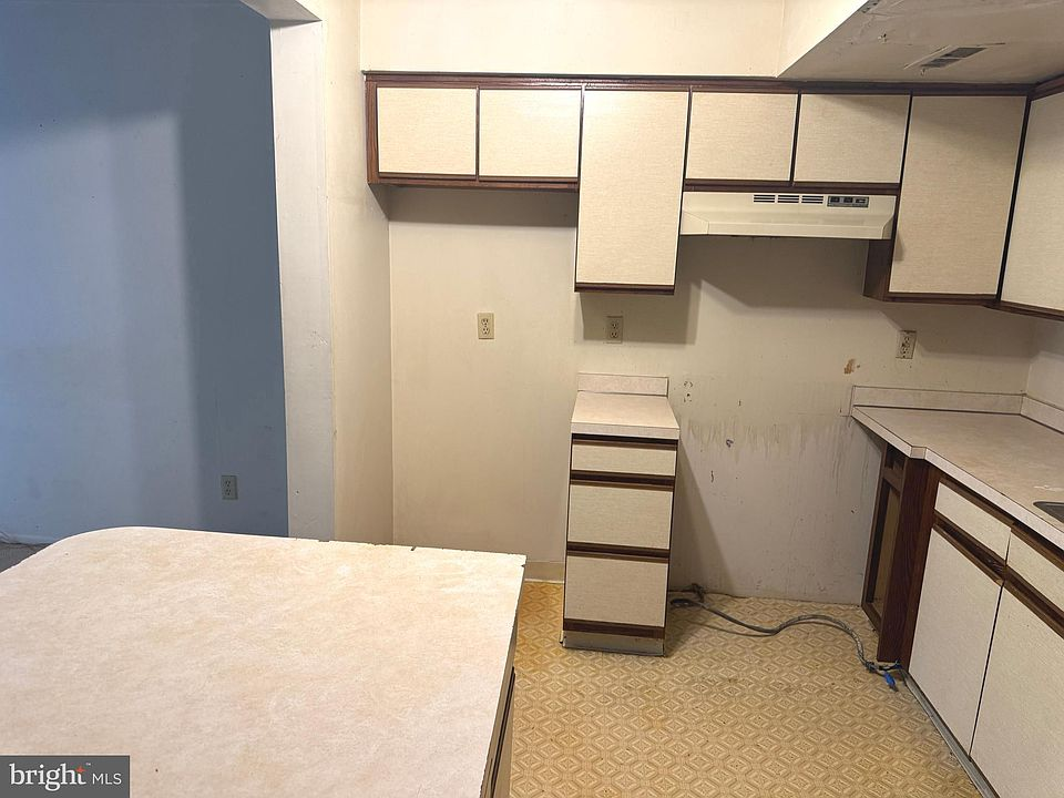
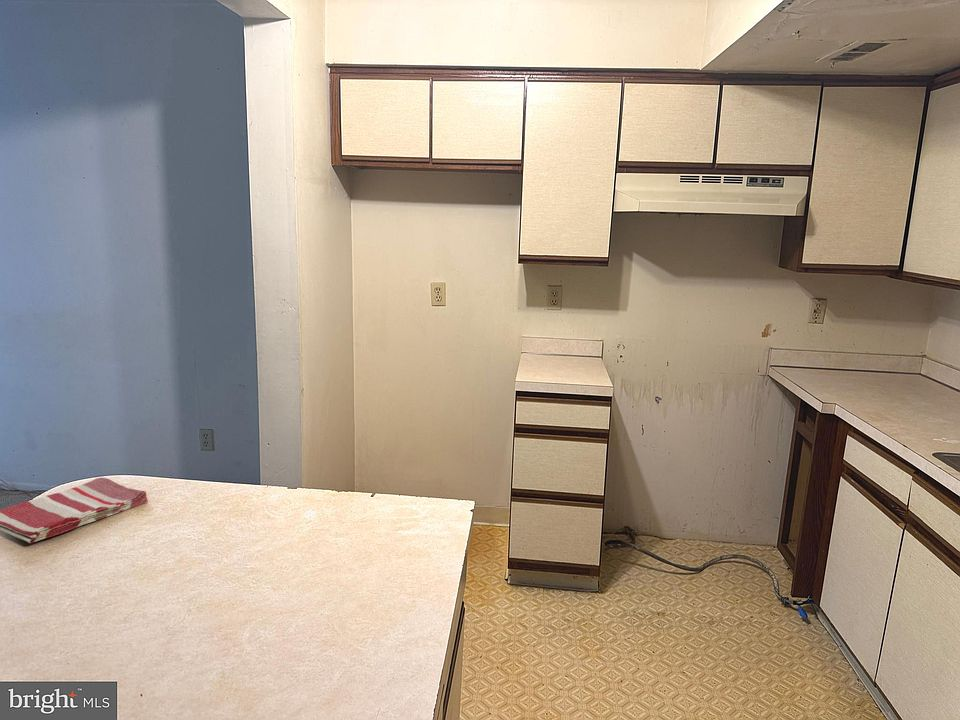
+ dish towel [0,477,149,544]
